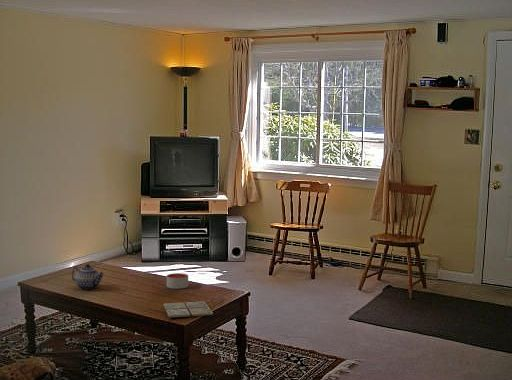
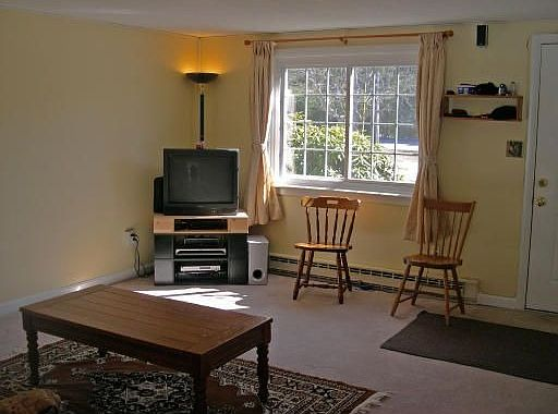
- candle [166,272,189,290]
- drink coaster [162,300,214,318]
- teapot [71,263,105,290]
